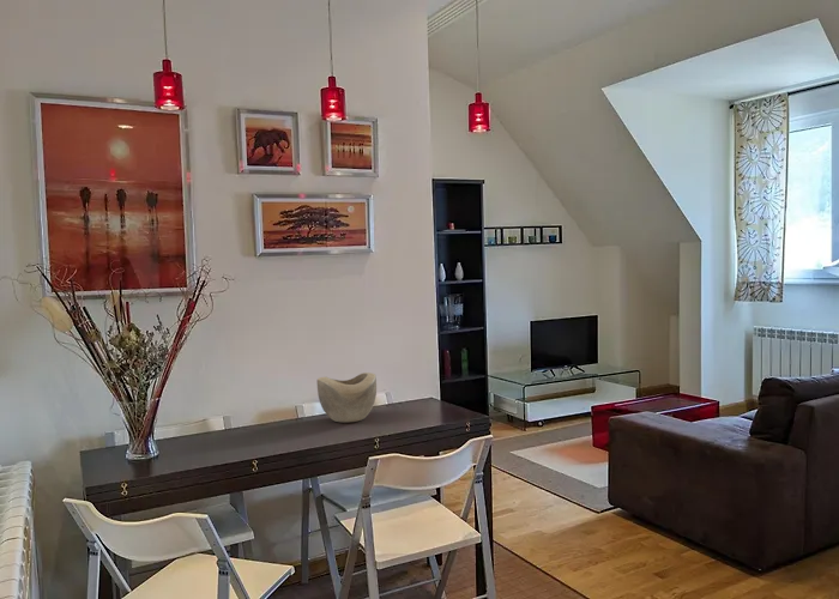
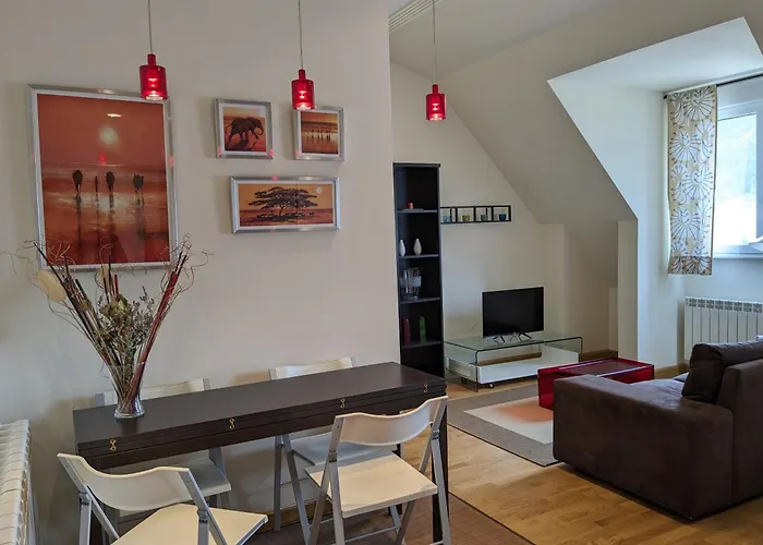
- decorative bowl [316,371,378,424]
